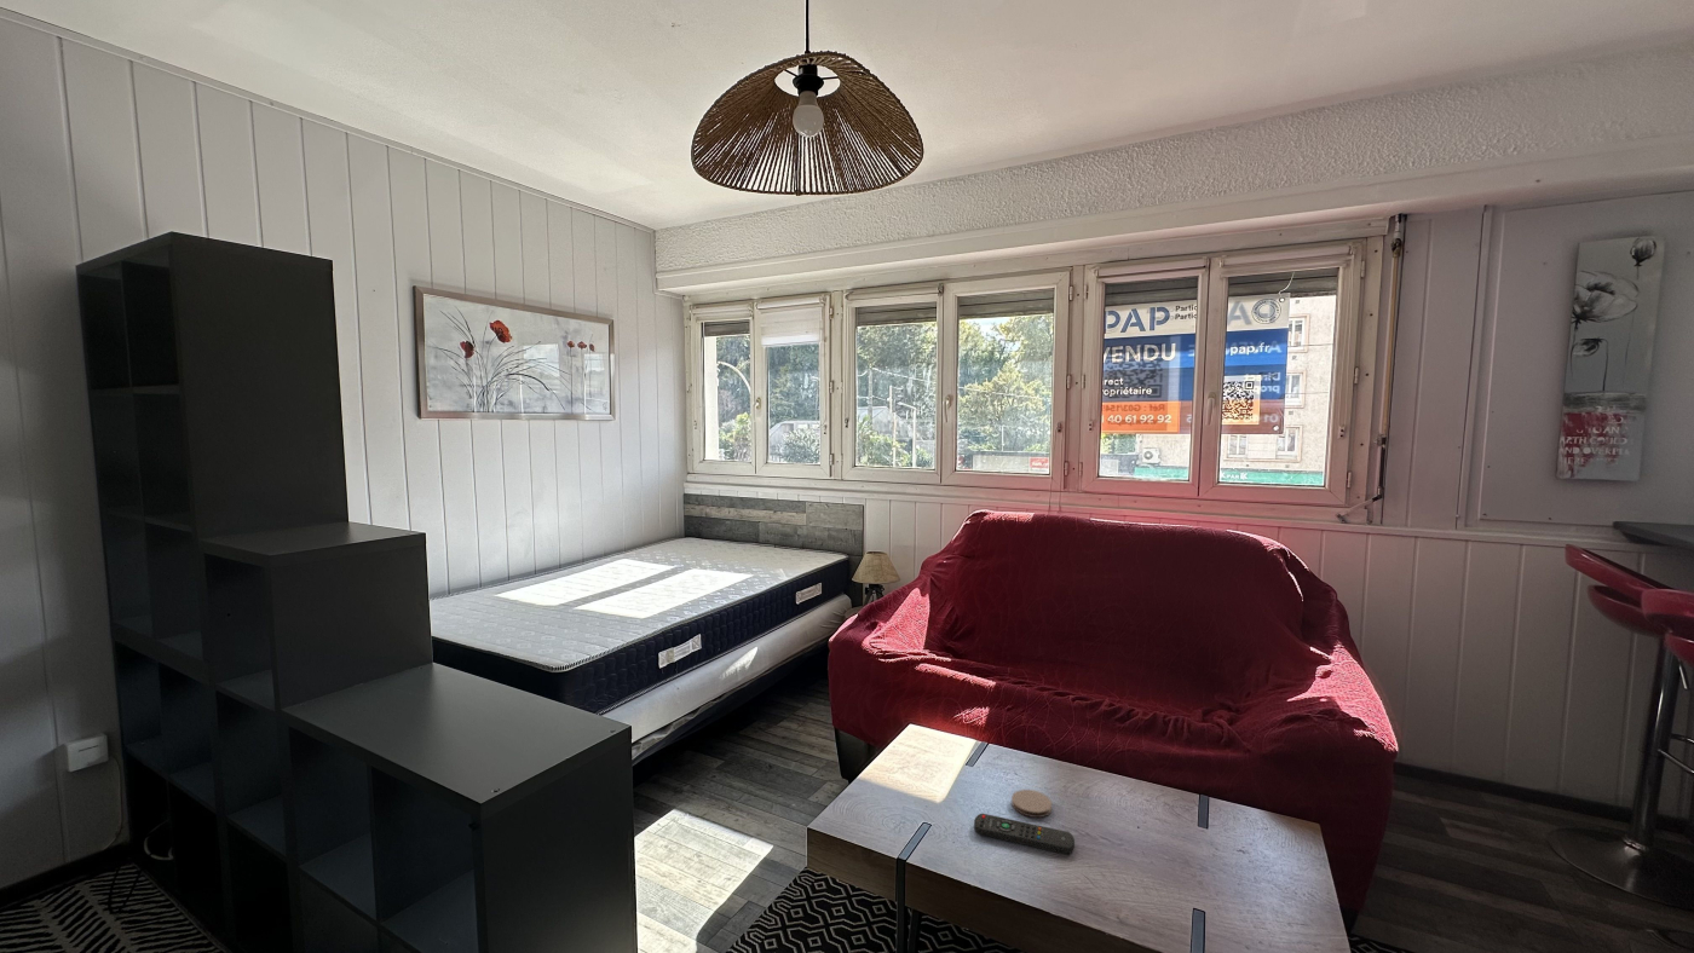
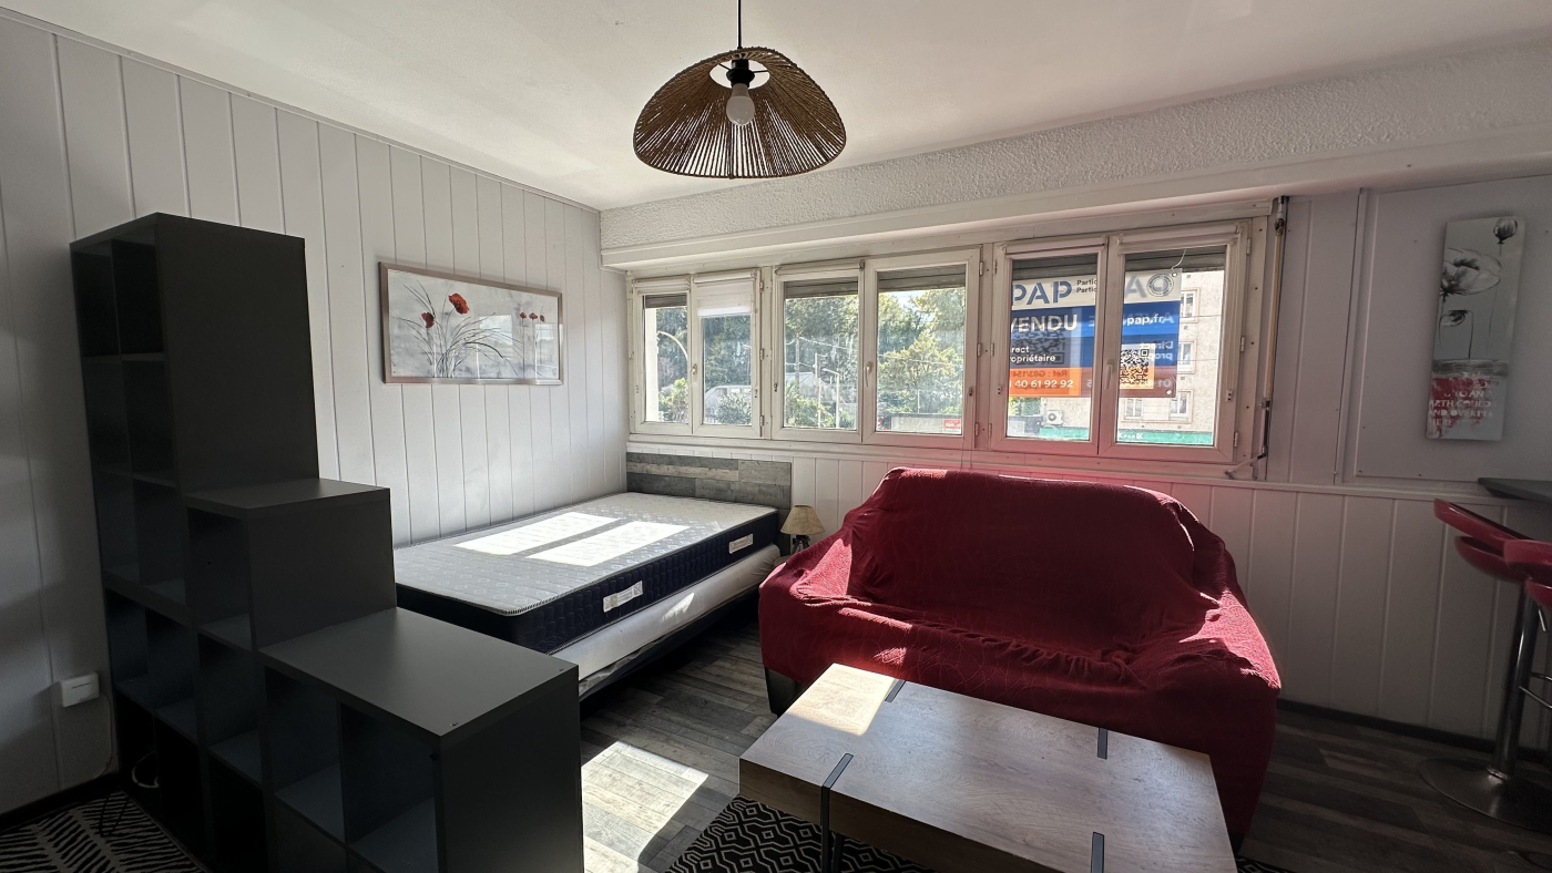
- remote control [973,813,1076,855]
- coaster [1010,789,1053,819]
